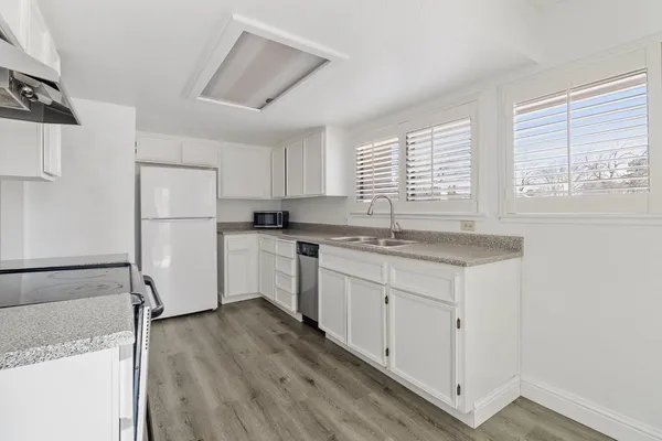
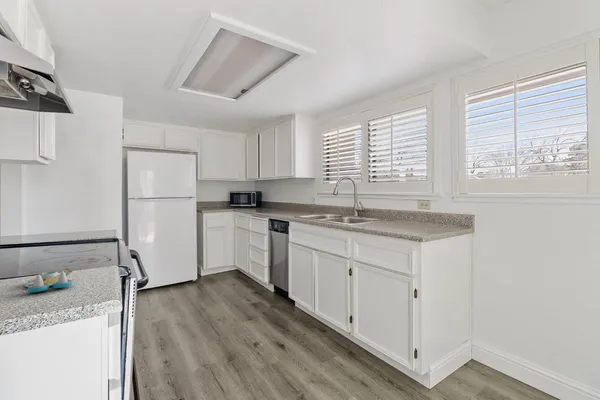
+ salt and pepper shaker set [24,267,73,293]
